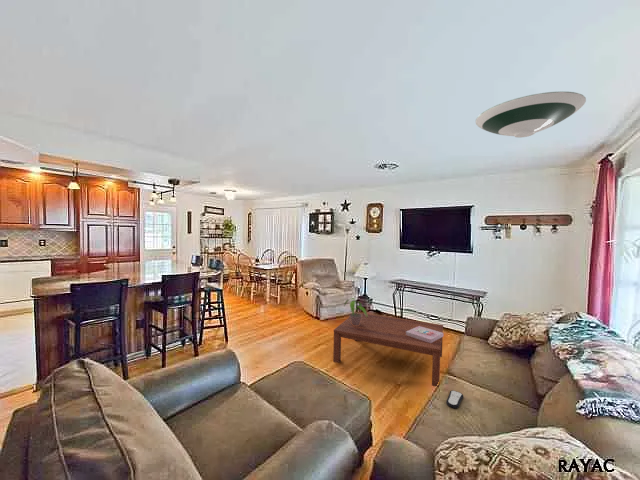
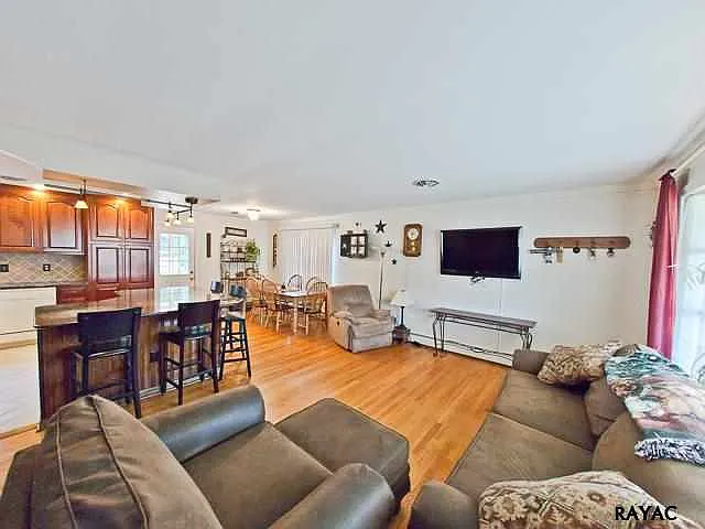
- coffee table [332,311,444,388]
- decorative box [406,326,444,343]
- remote control [445,389,464,409]
- potted plant [343,297,368,326]
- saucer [475,91,587,139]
